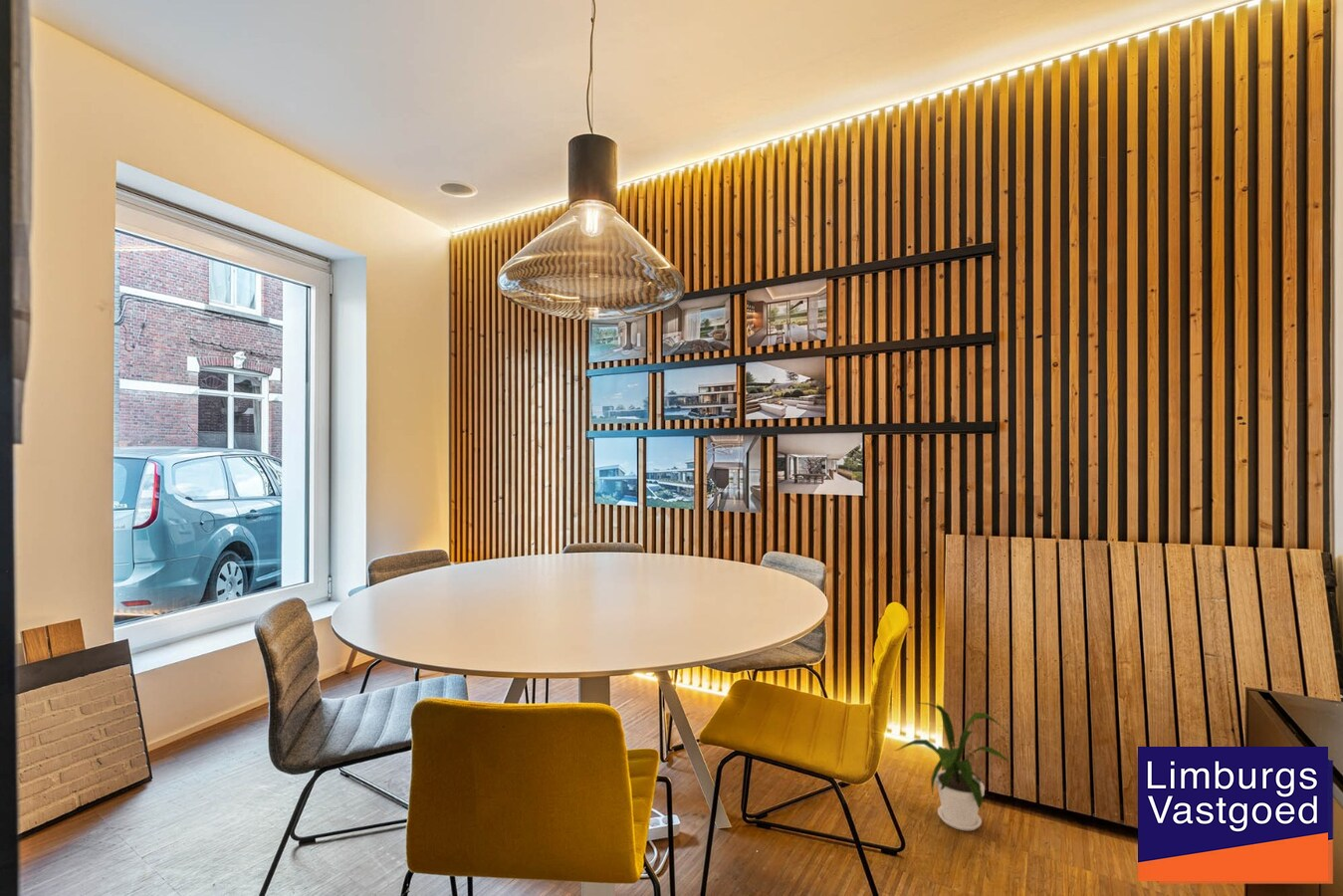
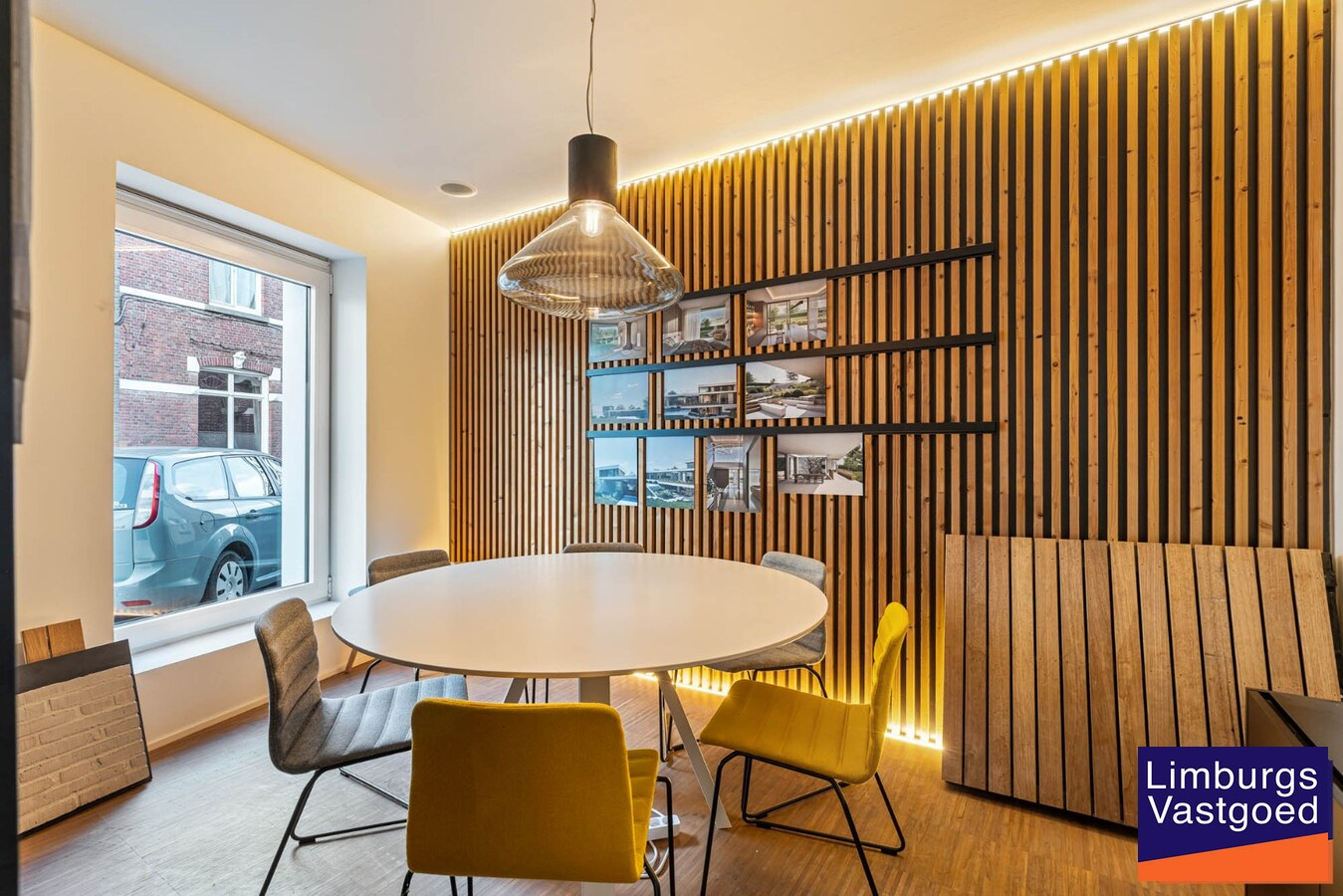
- house plant [895,702,1010,831]
